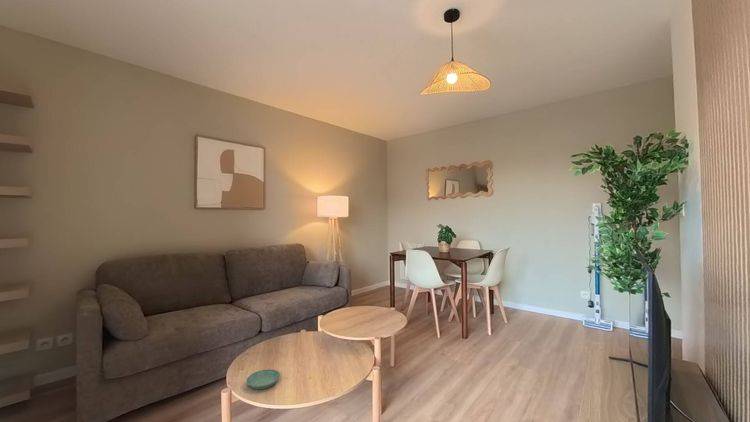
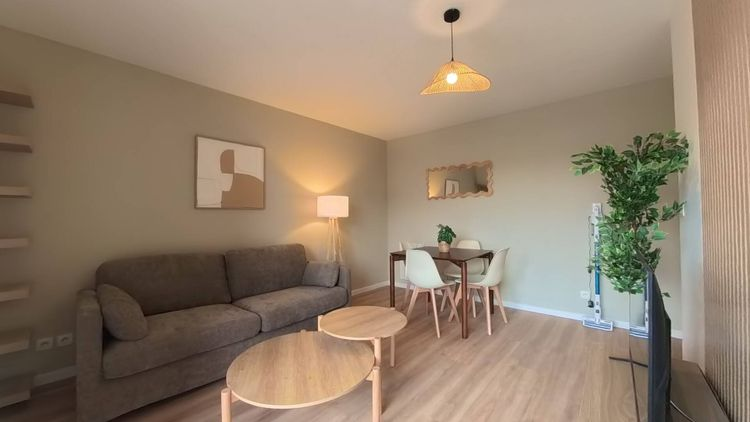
- saucer [245,368,281,390]
